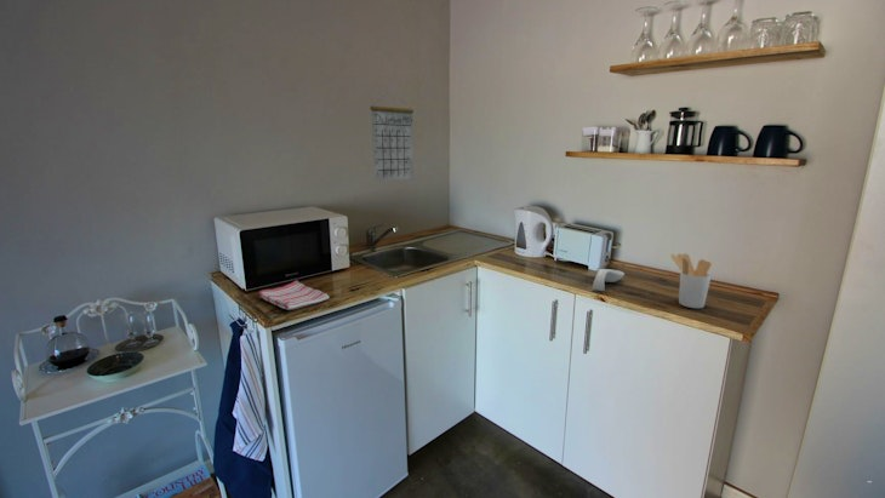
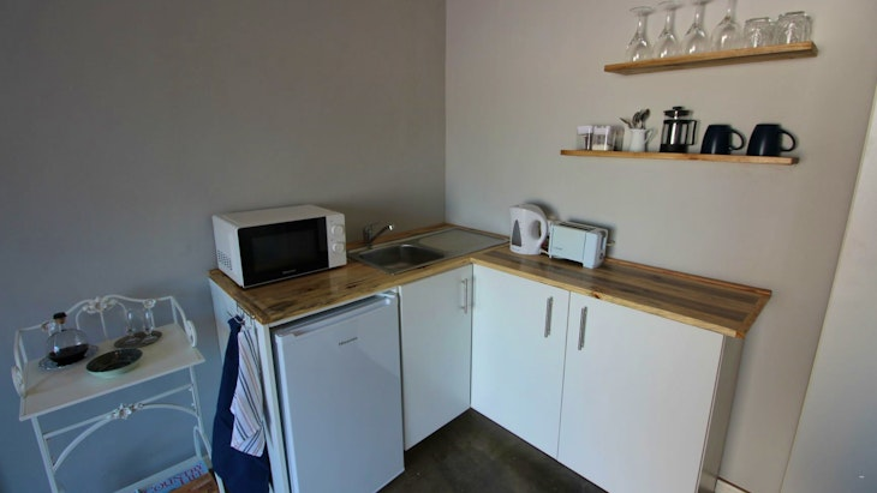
- spoon rest [590,268,626,292]
- dish towel [258,280,330,311]
- utensil holder [669,252,713,309]
- calendar [370,92,415,182]
